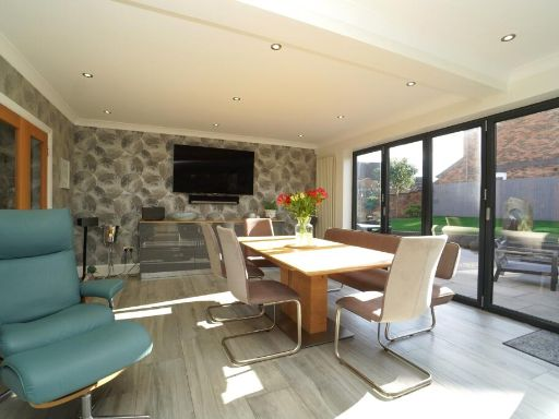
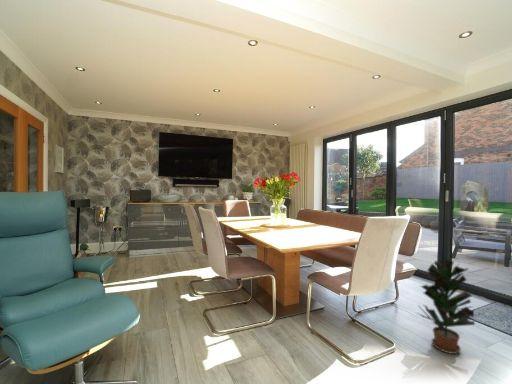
+ potted plant [415,259,476,355]
